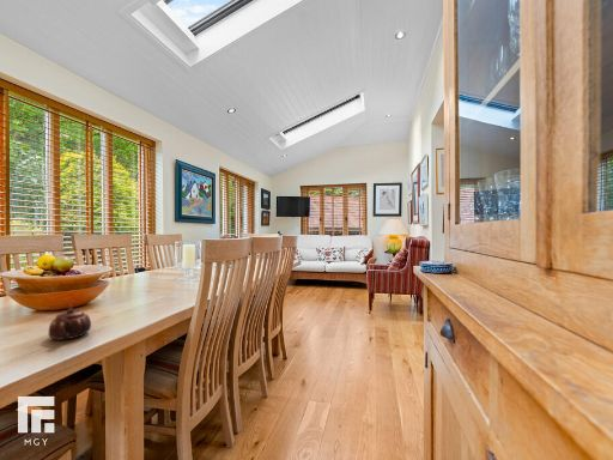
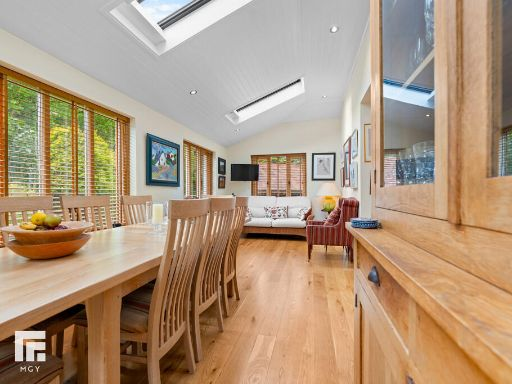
- teapot [48,304,92,341]
